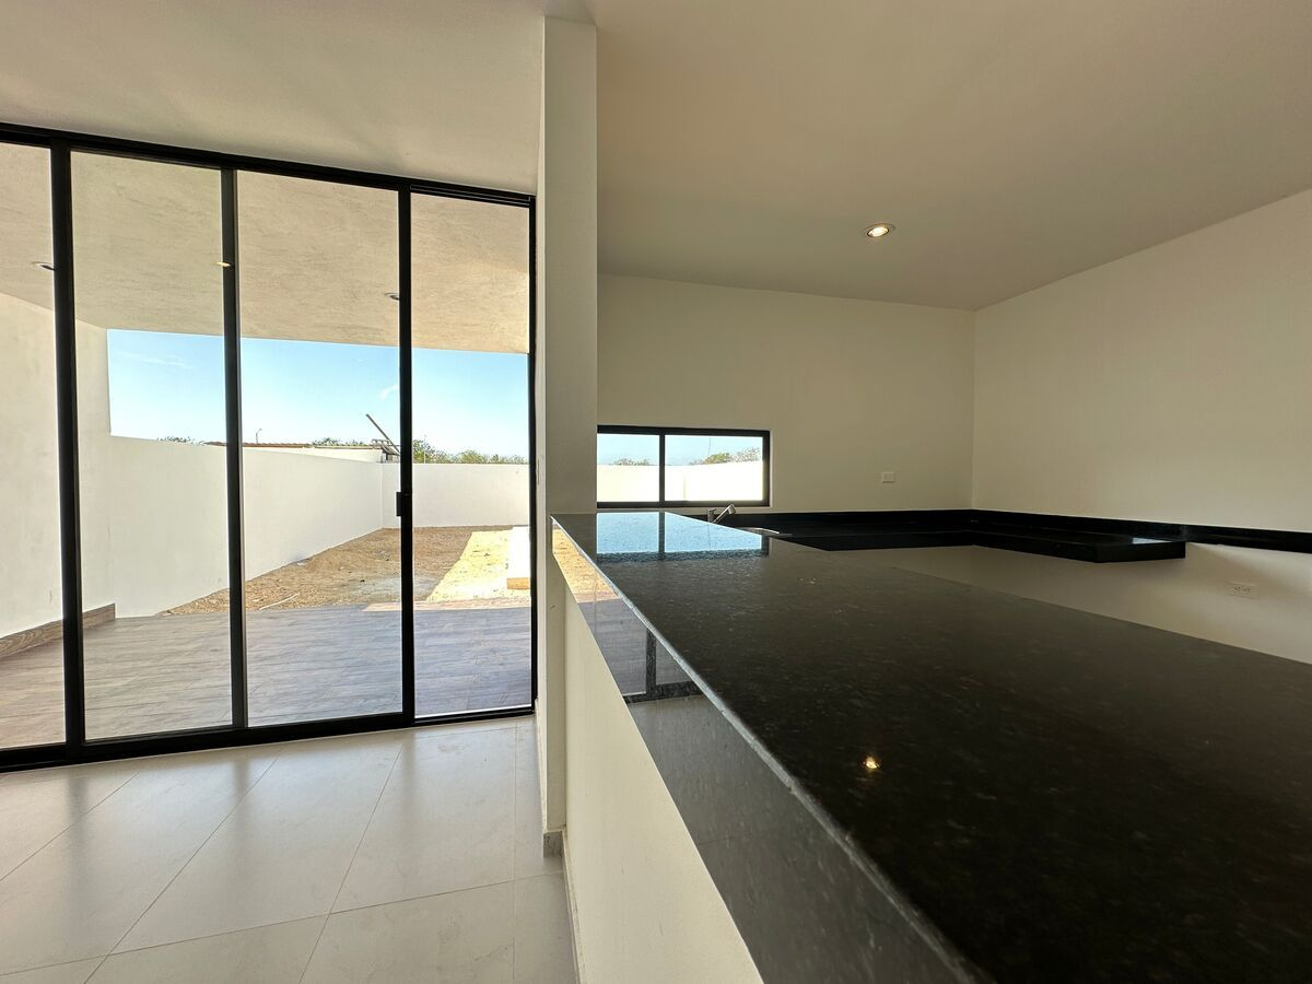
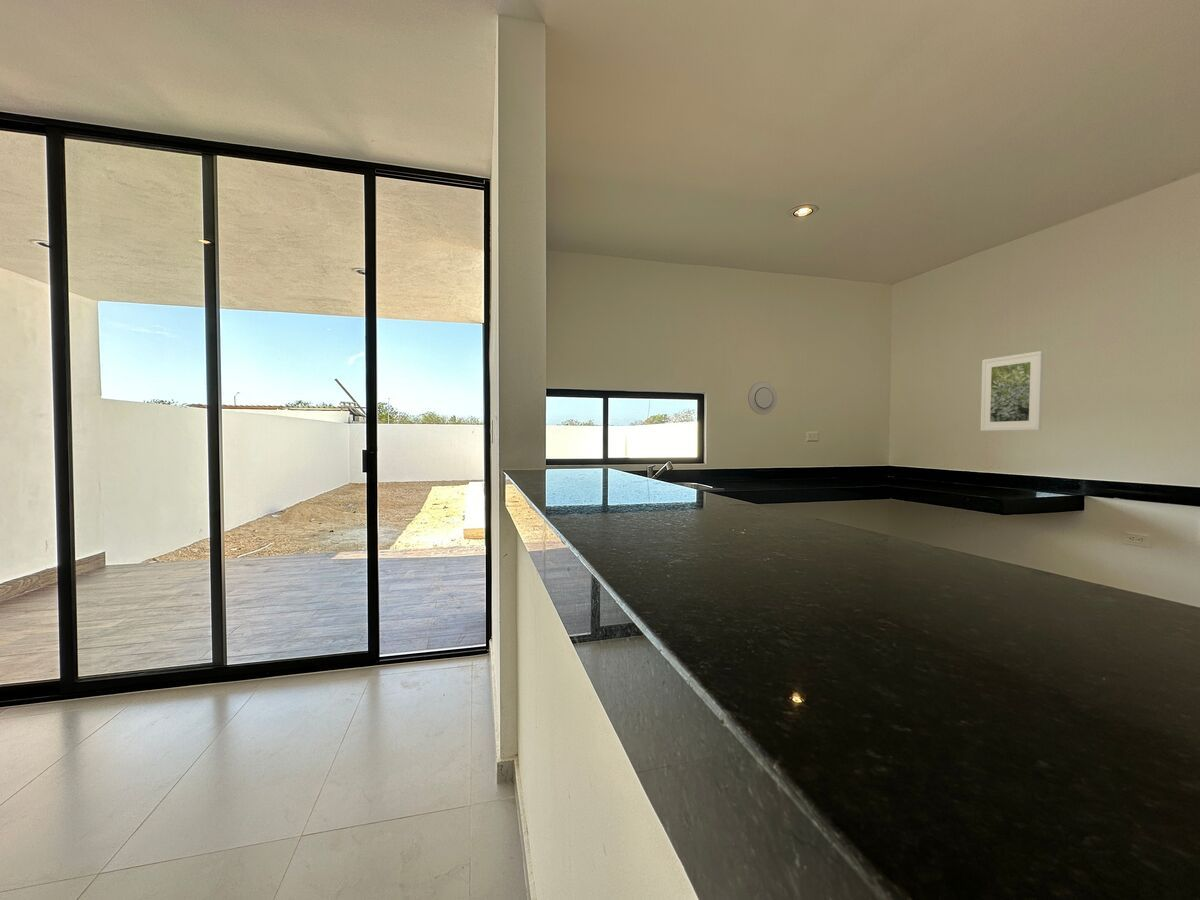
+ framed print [979,350,1044,432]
+ decorative plate [747,381,778,415]
